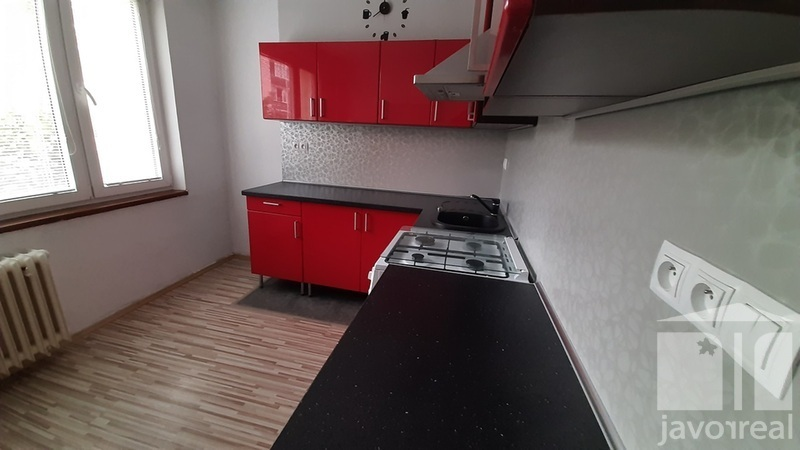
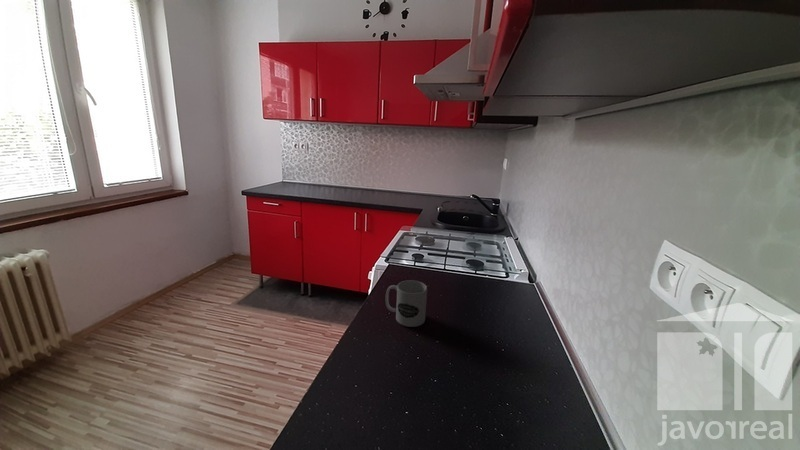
+ mug [385,279,428,328]
